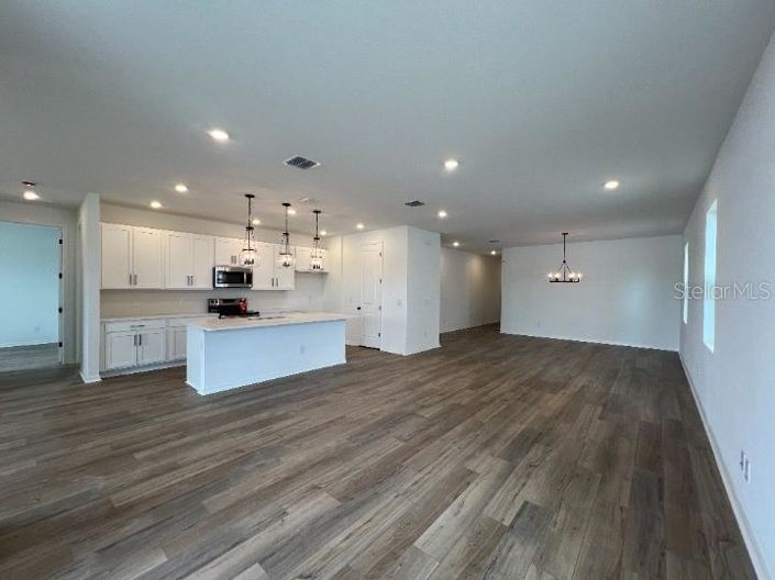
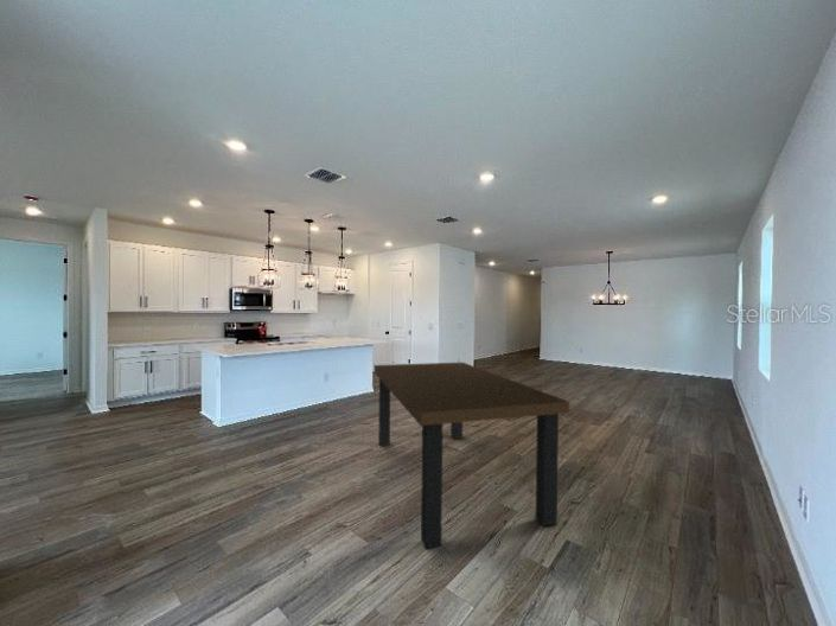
+ dining table [372,362,570,550]
